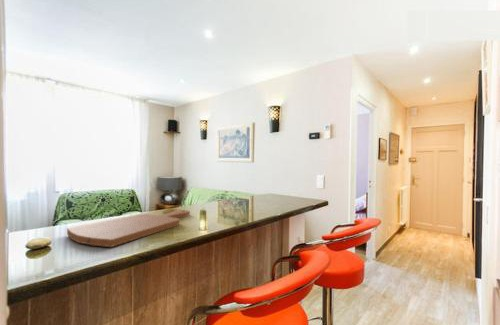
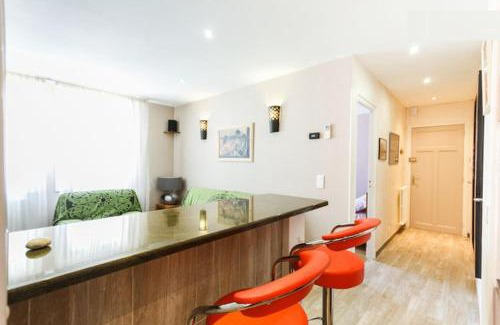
- cutting board [66,209,191,248]
